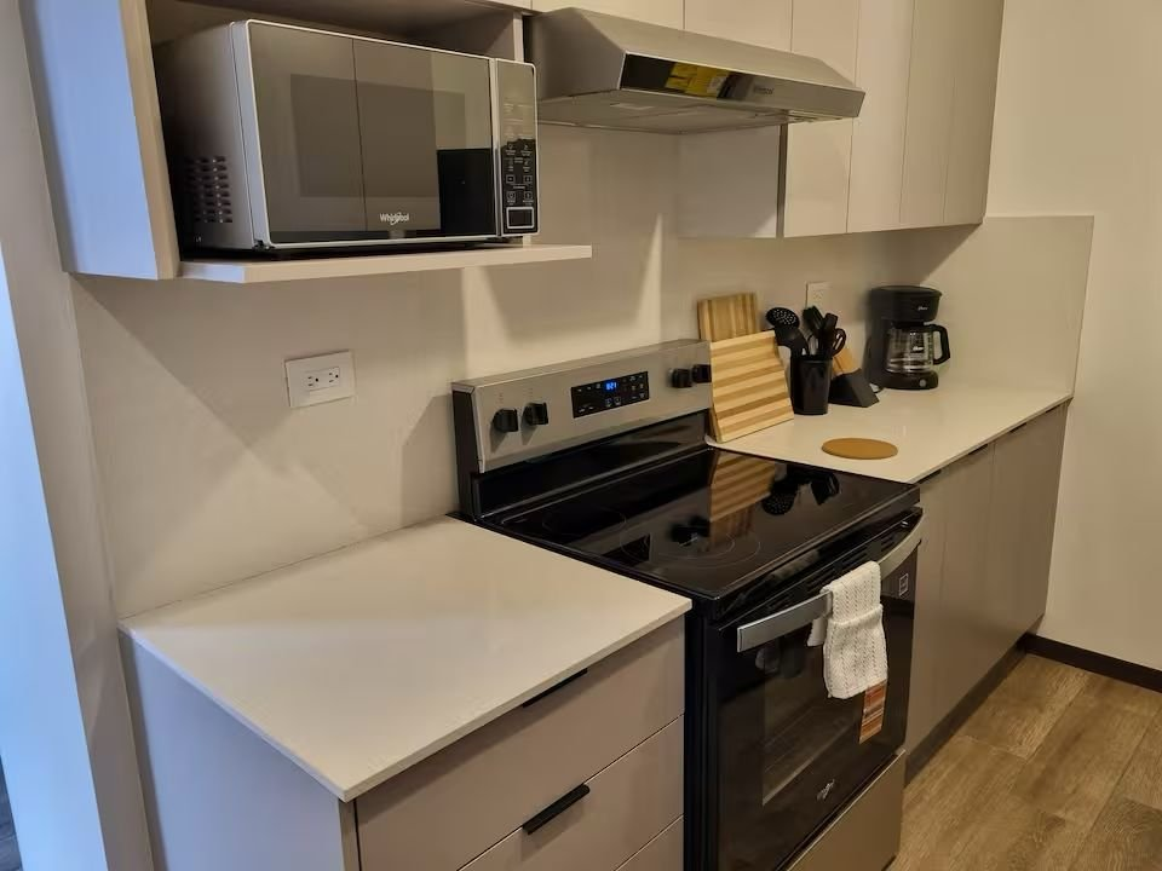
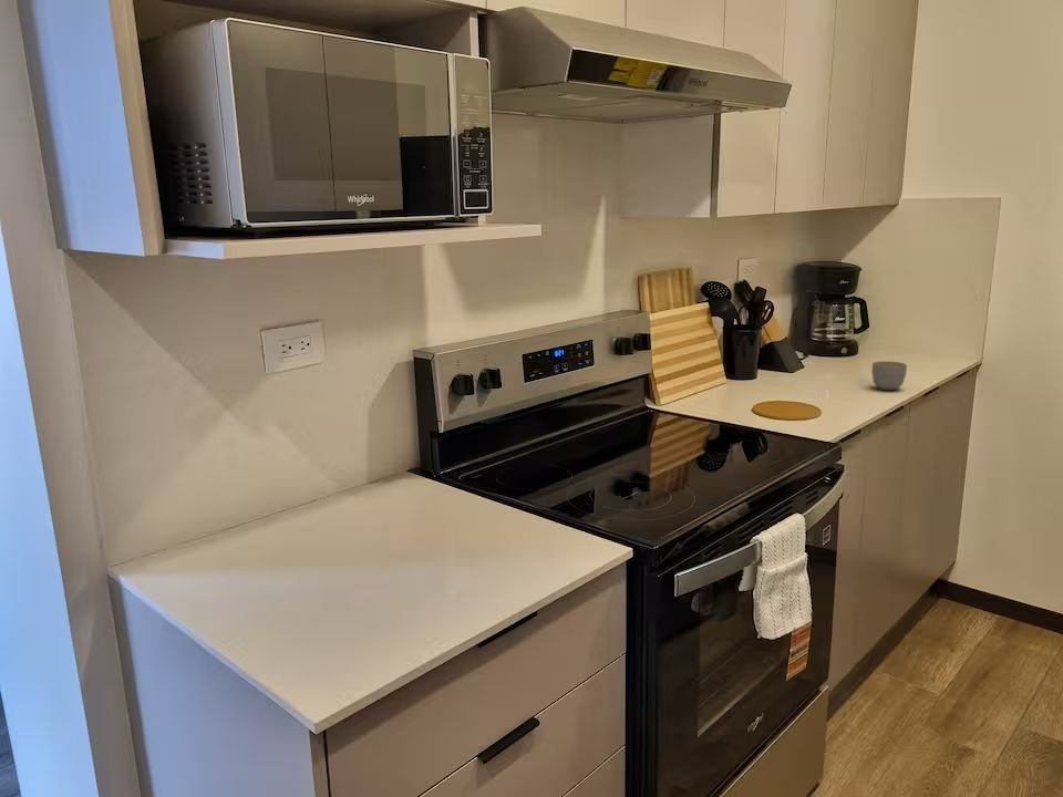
+ mug [871,360,908,391]
